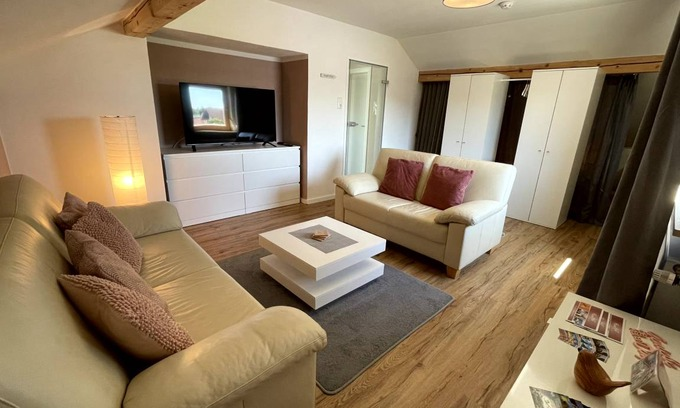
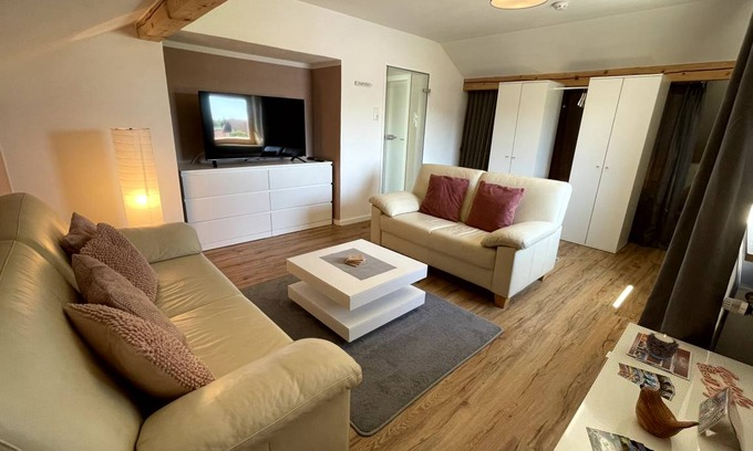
+ candle [644,332,680,360]
